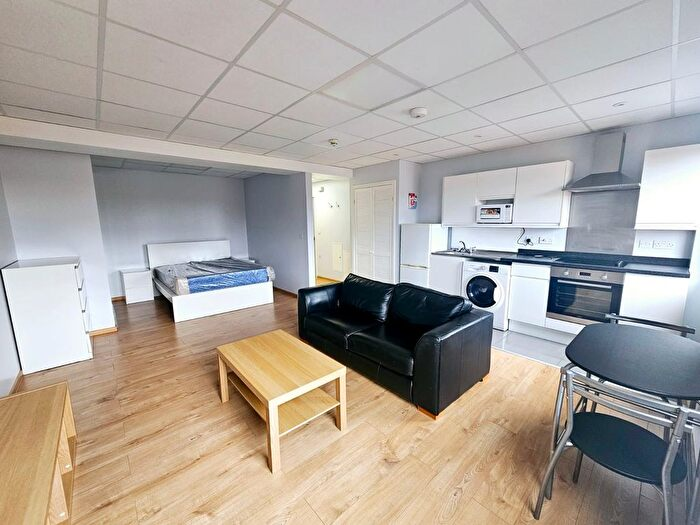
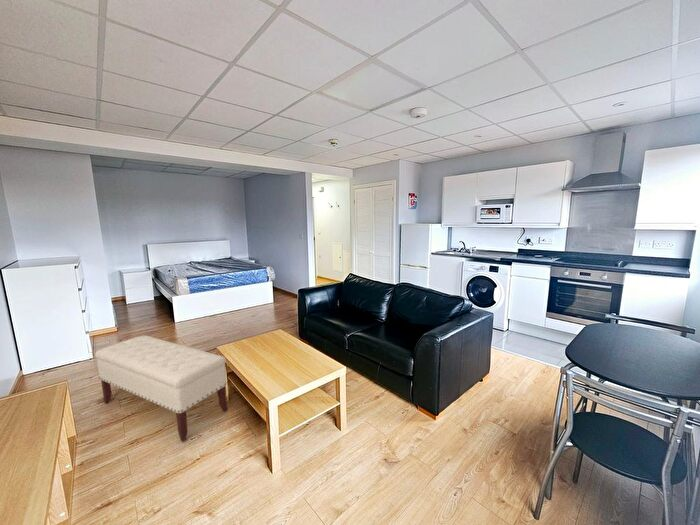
+ bench [94,334,228,443]
